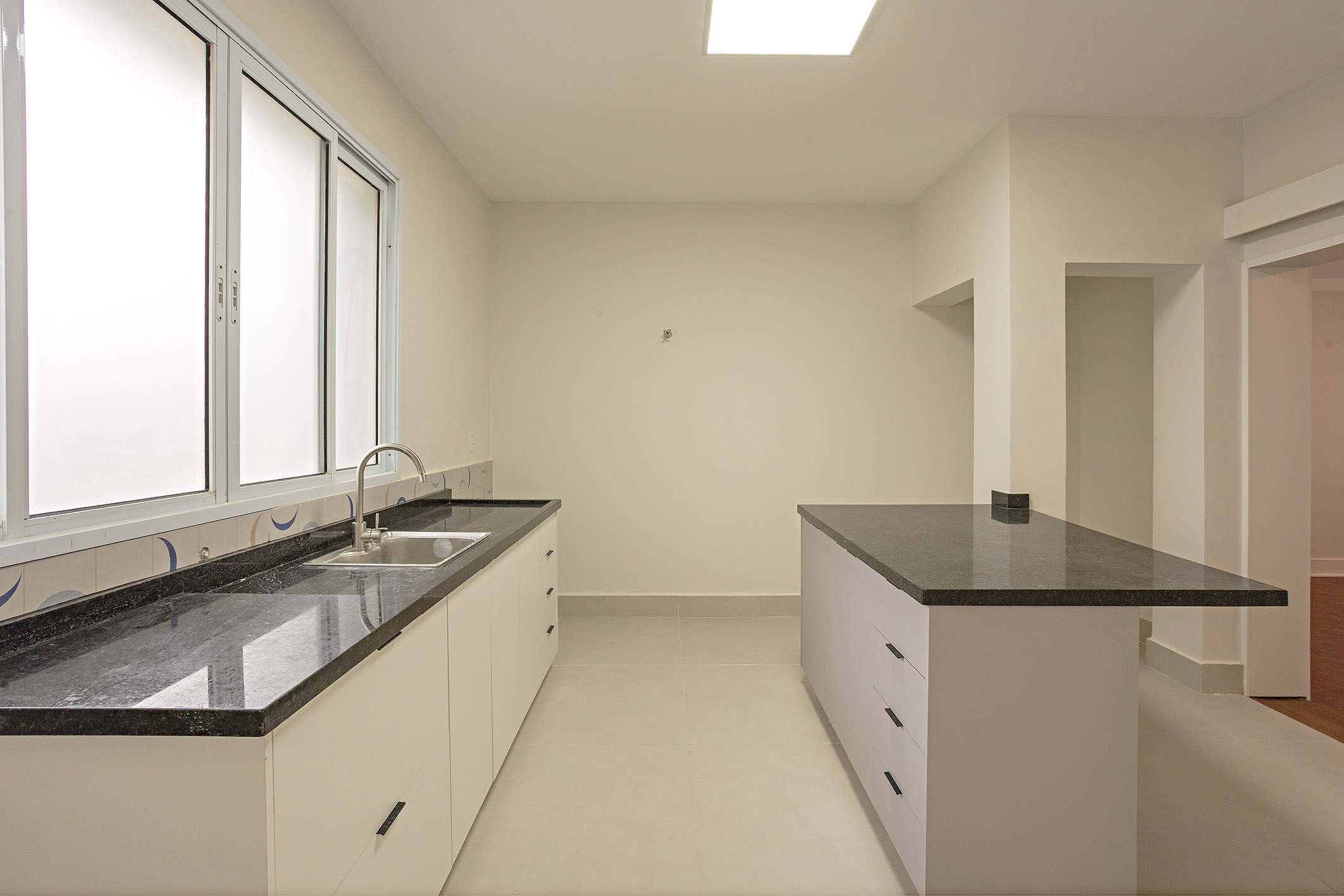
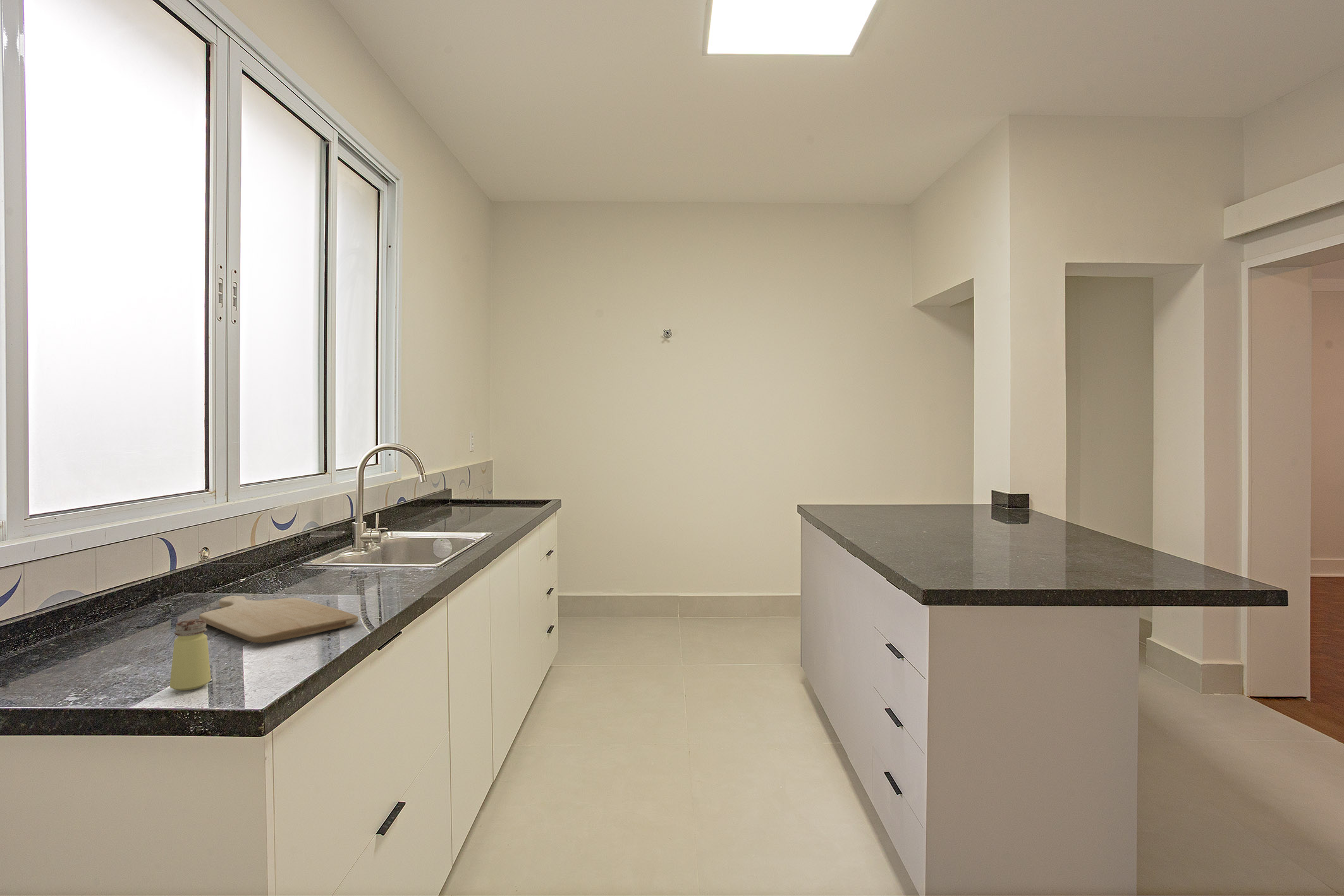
+ saltshaker [169,619,212,691]
+ chopping board [199,595,359,643]
